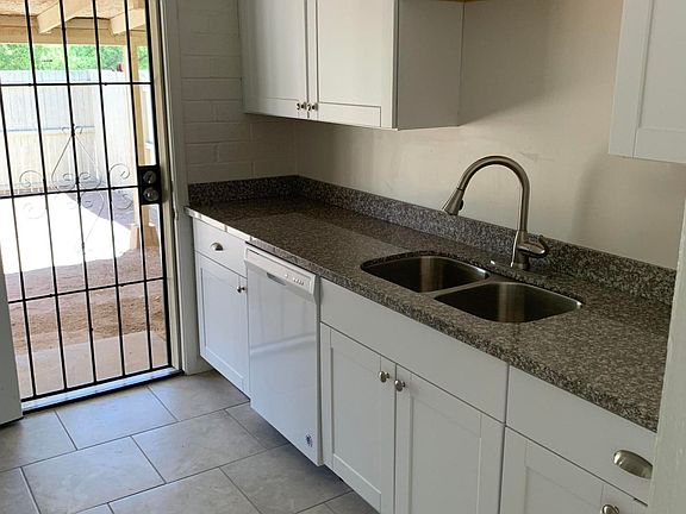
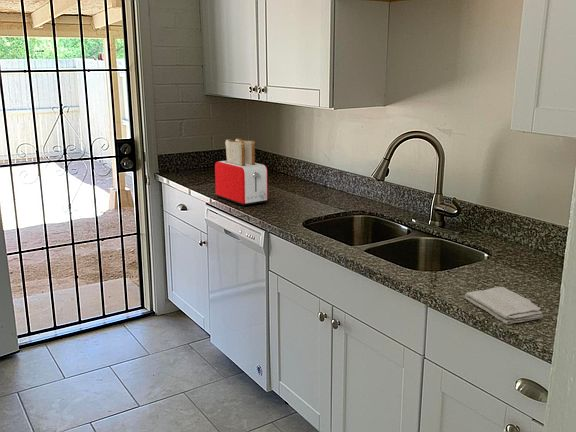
+ washcloth [464,286,544,325]
+ toaster [214,137,269,207]
